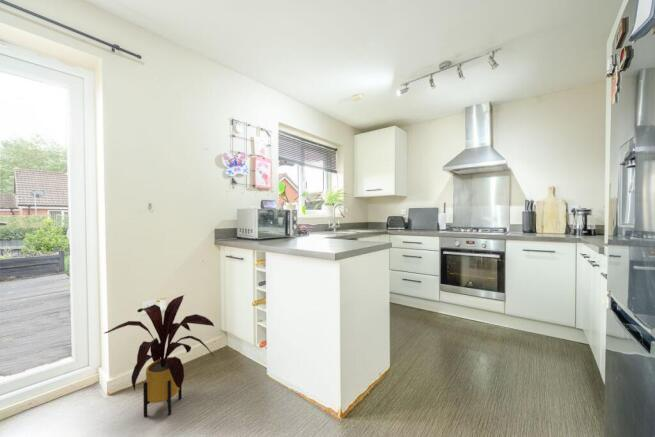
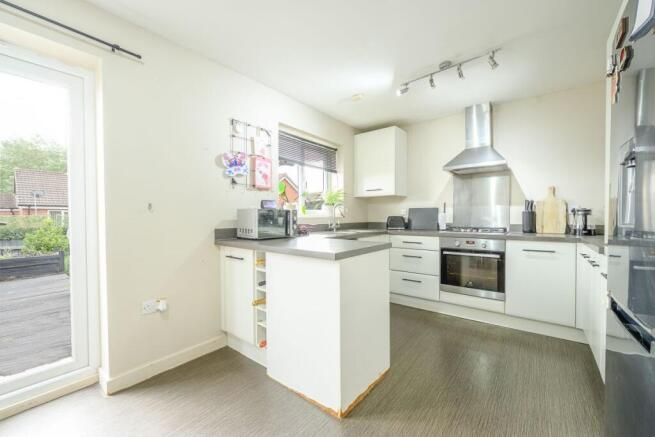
- house plant [104,294,215,418]
